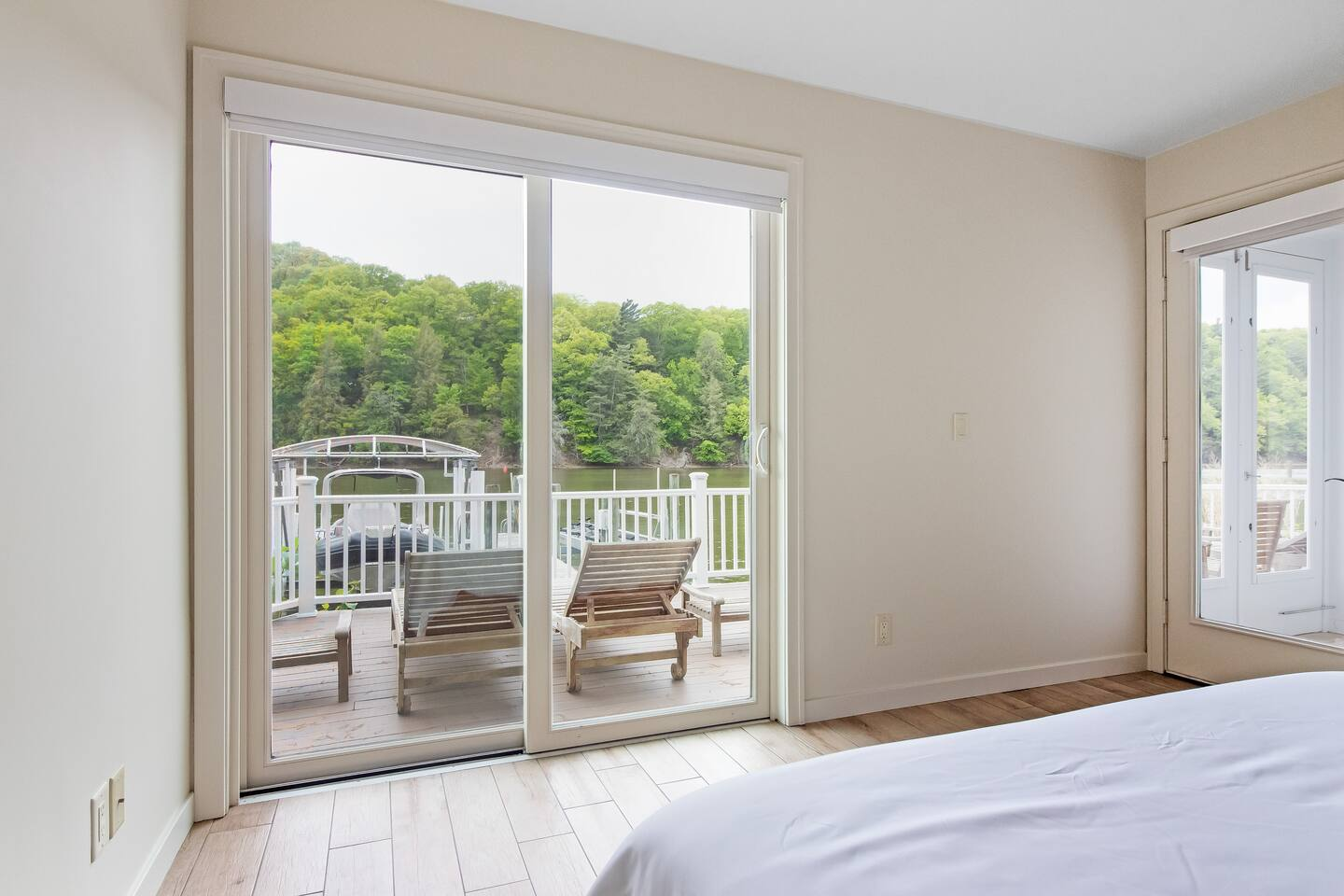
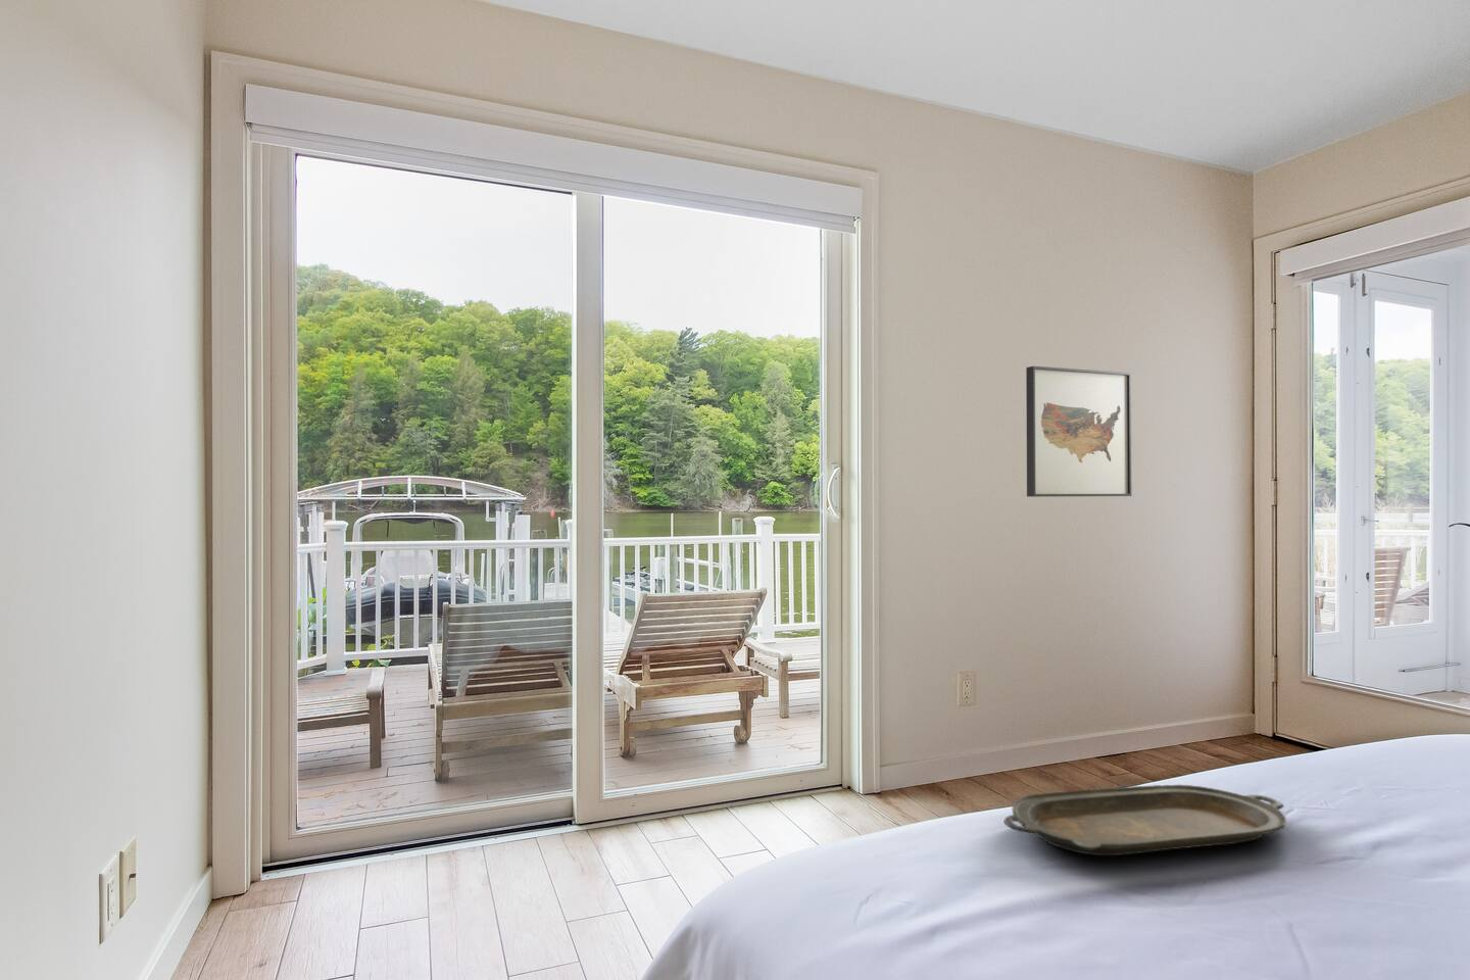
+ serving tray [1003,784,1287,856]
+ wall art [1025,365,1132,498]
